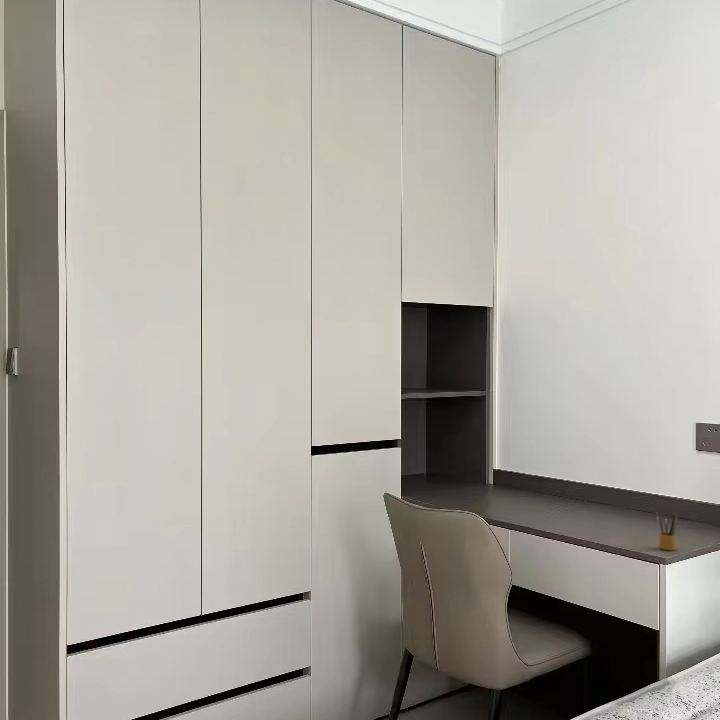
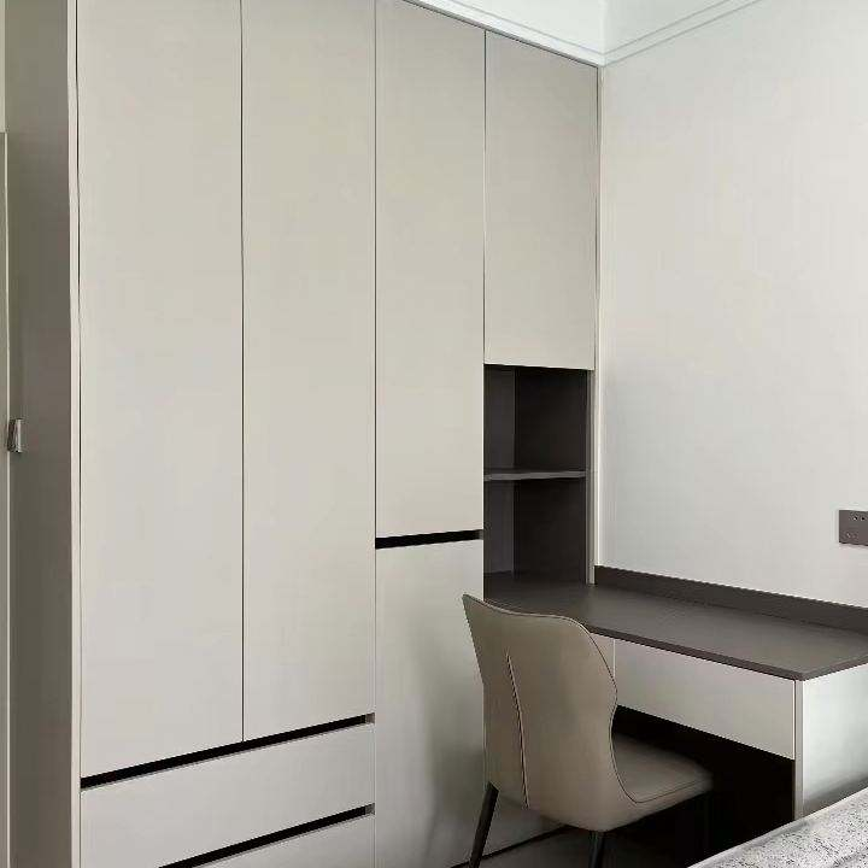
- pencil box [655,510,678,551]
